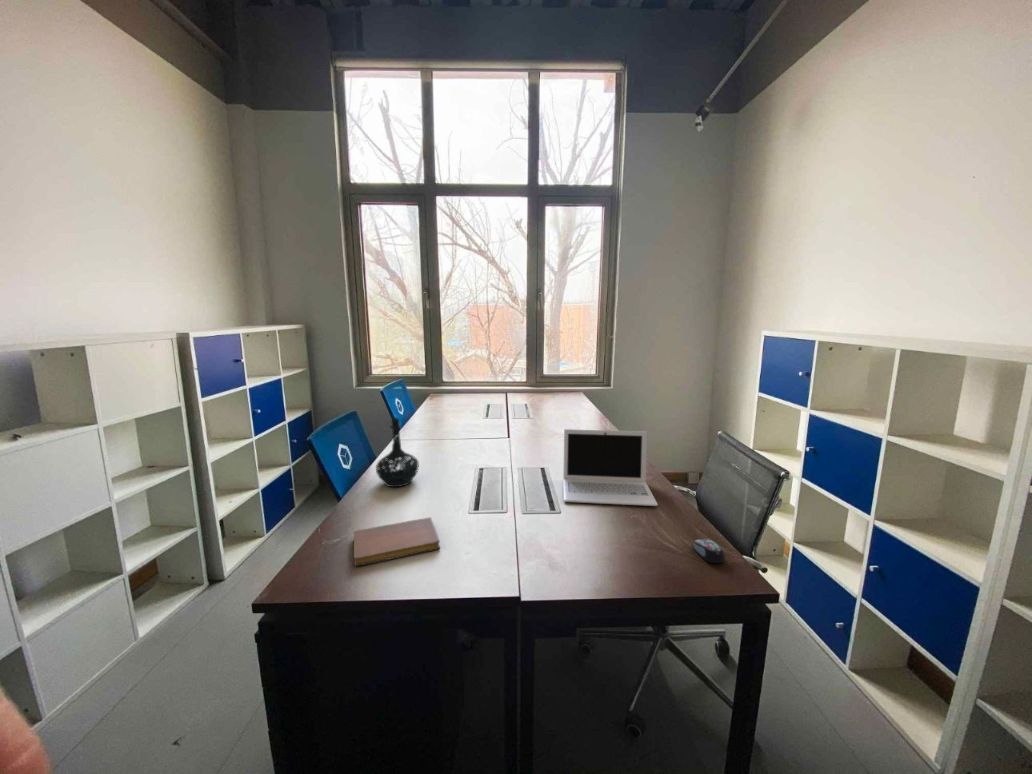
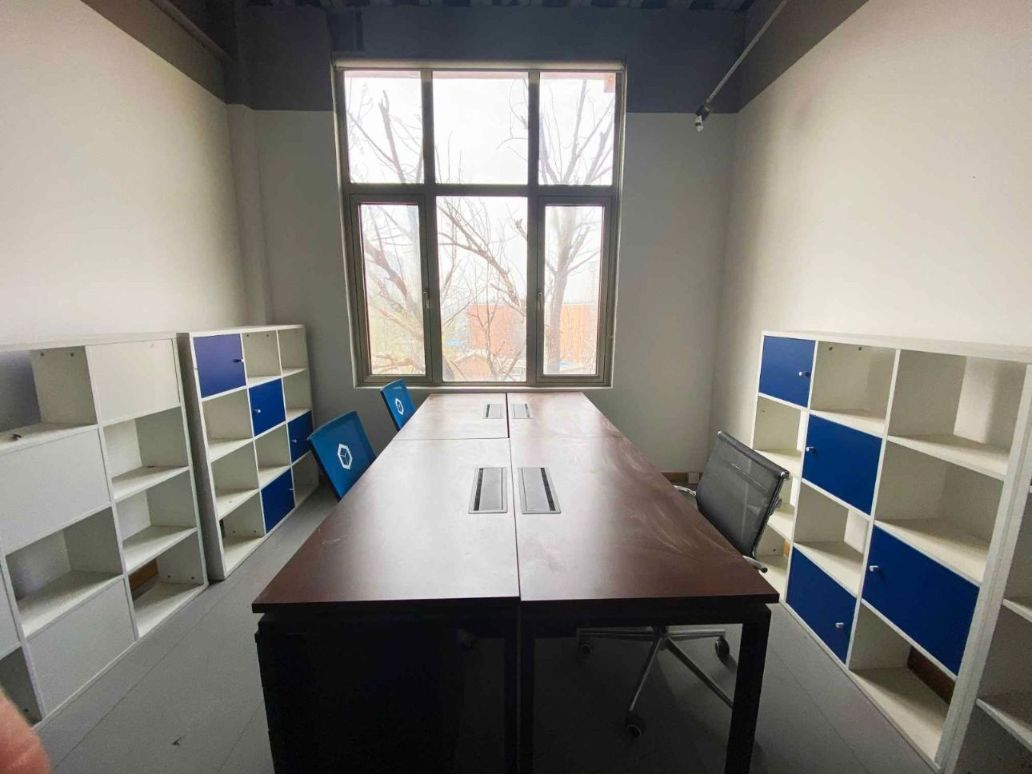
- laptop [562,428,659,507]
- bottle [375,417,420,488]
- notebook [353,516,441,567]
- computer mouse [693,538,726,564]
